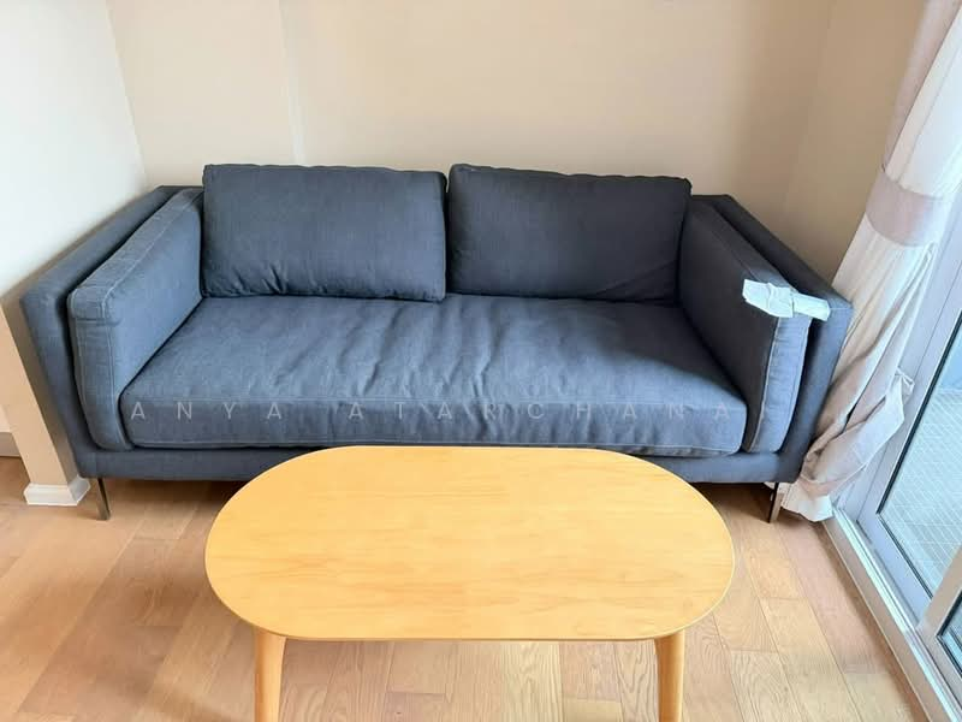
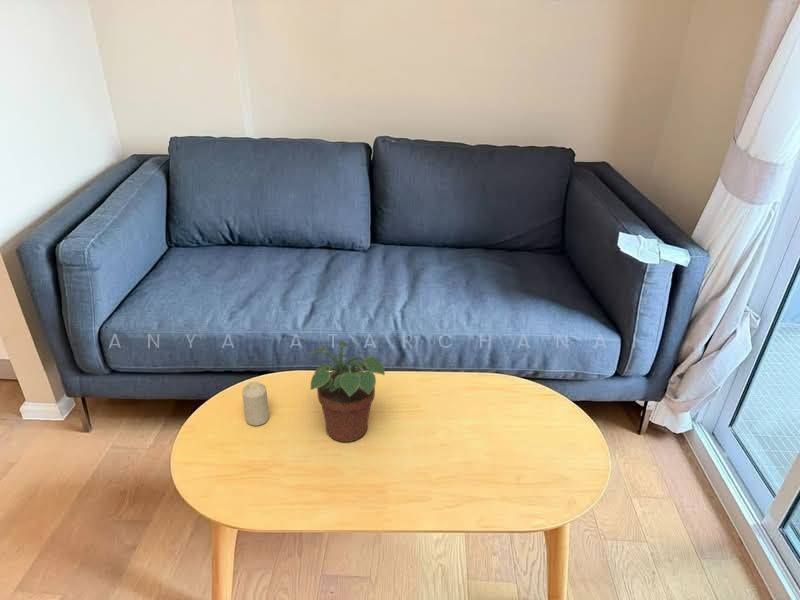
+ potted plant [307,341,386,443]
+ candle [241,381,270,427]
